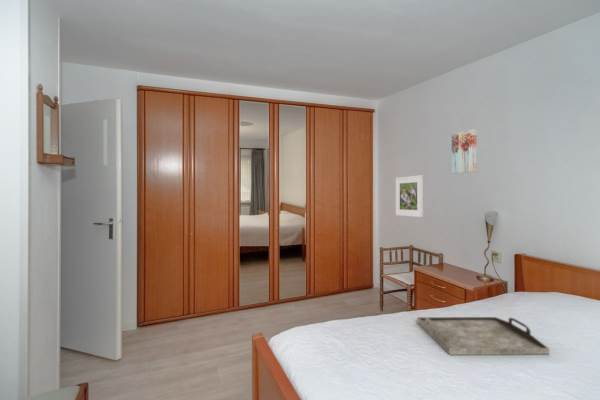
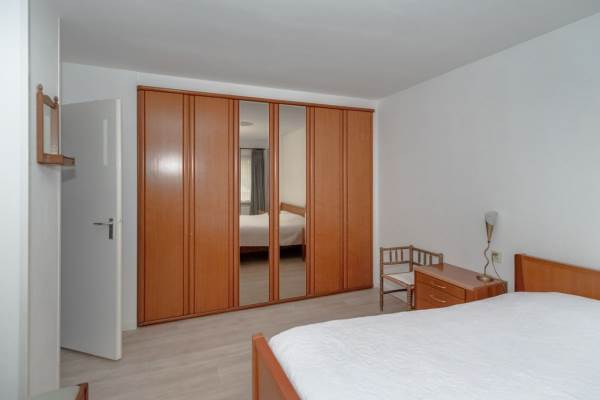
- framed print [395,174,424,218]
- wall art [451,128,477,175]
- serving tray [416,316,550,356]
